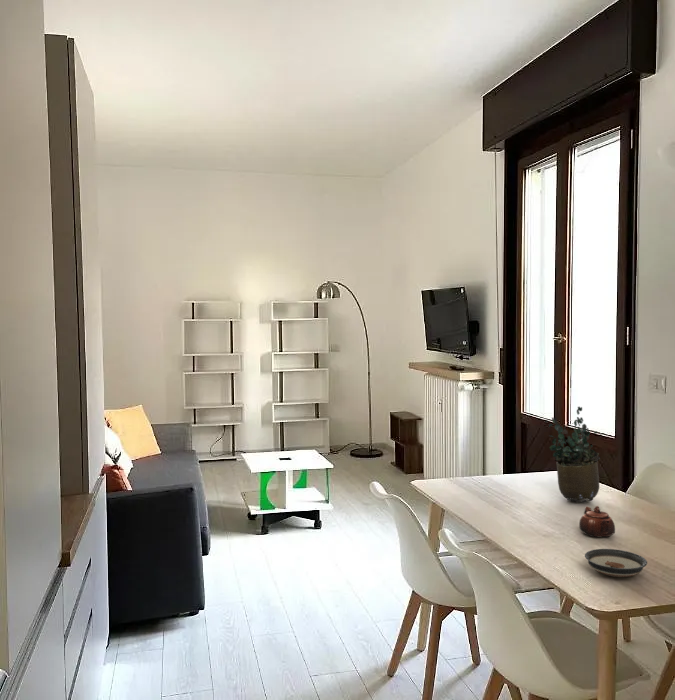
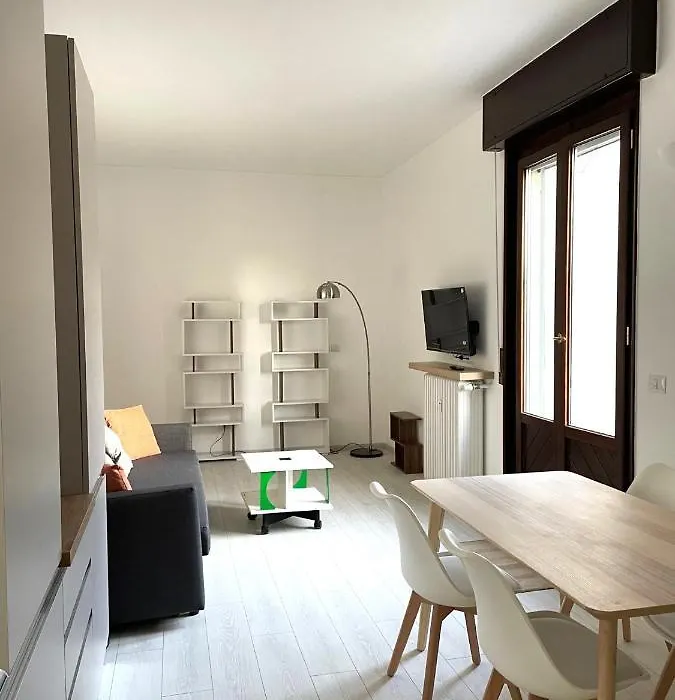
- saucer [584,548,648,578]
- potted plant [544,406,601,503]
- teapot [578,505,616,538]
